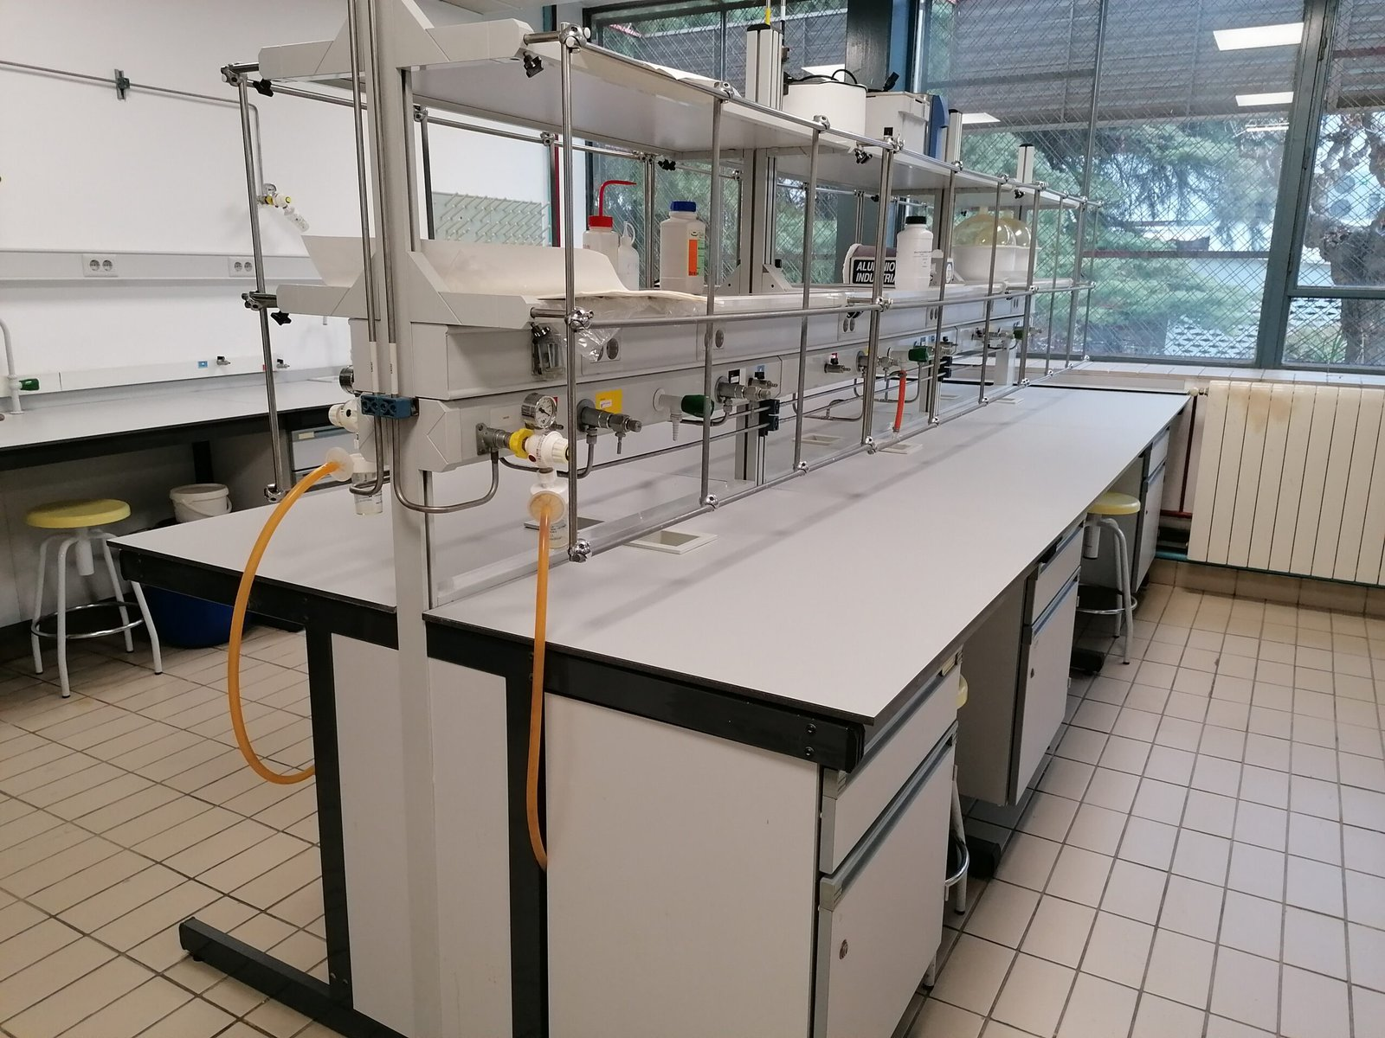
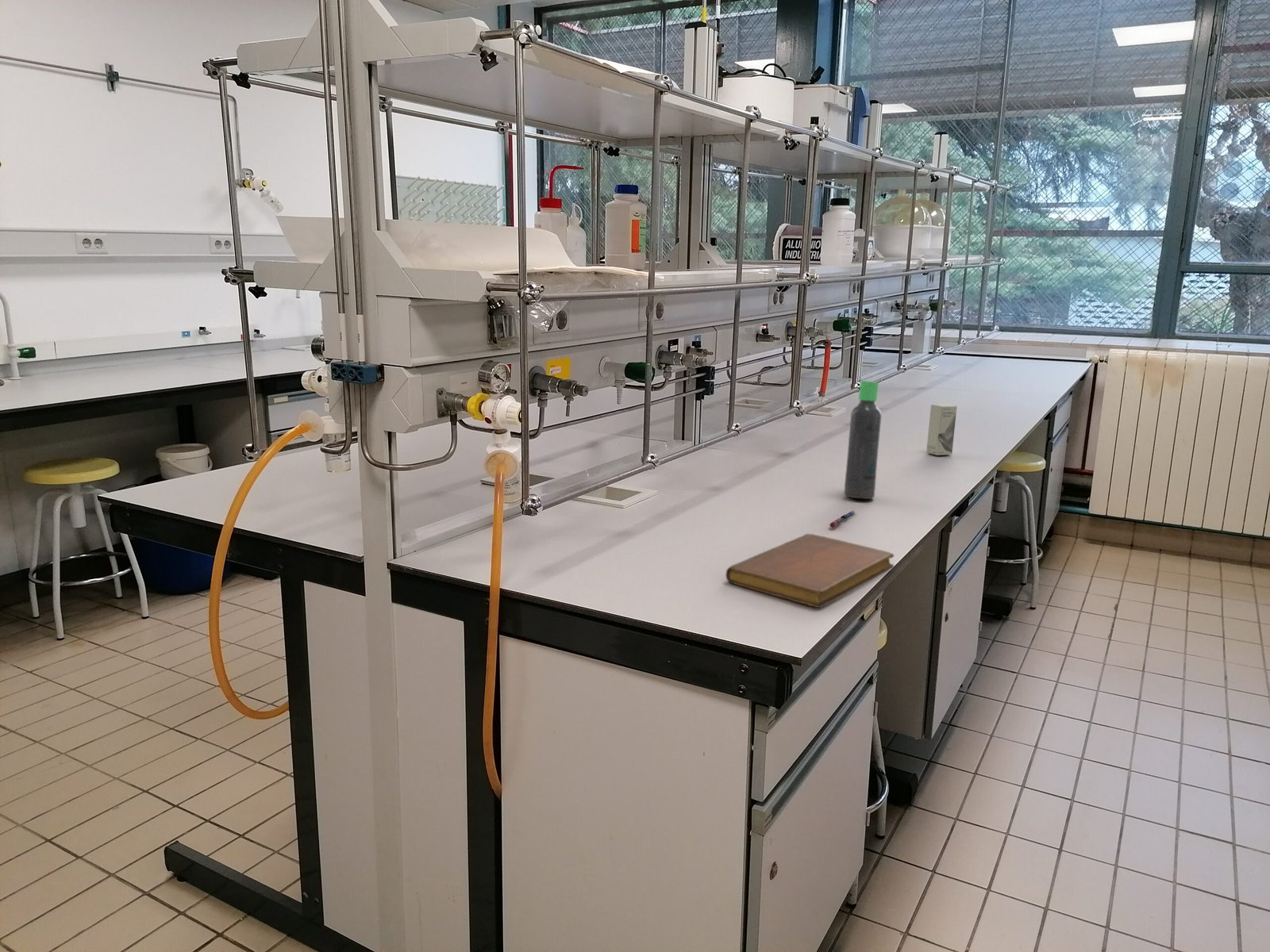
+ pen [828,510,856,528]
+ box [926,403,957,456]
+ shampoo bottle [843,380,882,500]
+ notebook [725,533,895,608]
